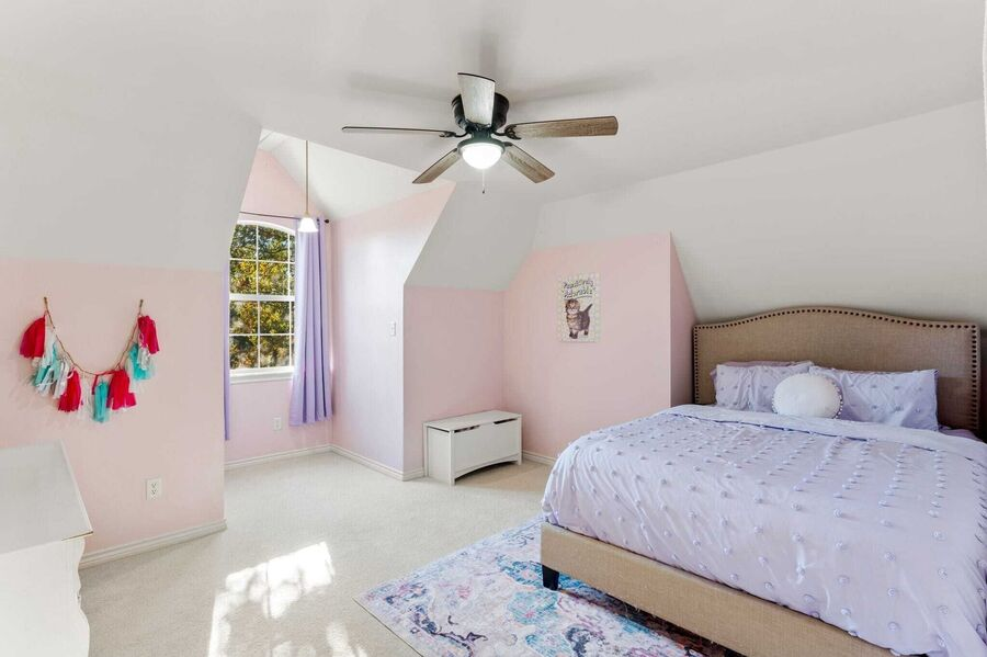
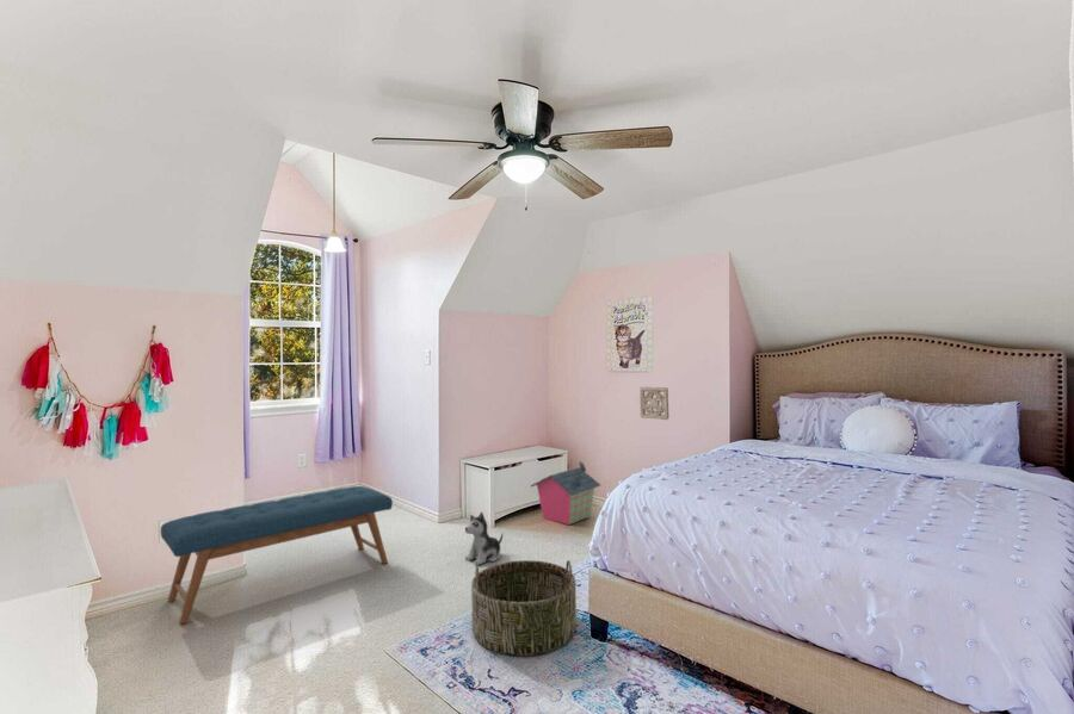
+ wall ornament [638,386,669,421]
+ bench [160,485,394,625]
+ plush toy [464,511,504,566]
+ basket [470,559,578,657]
+ toy house [530,459,601,526]
